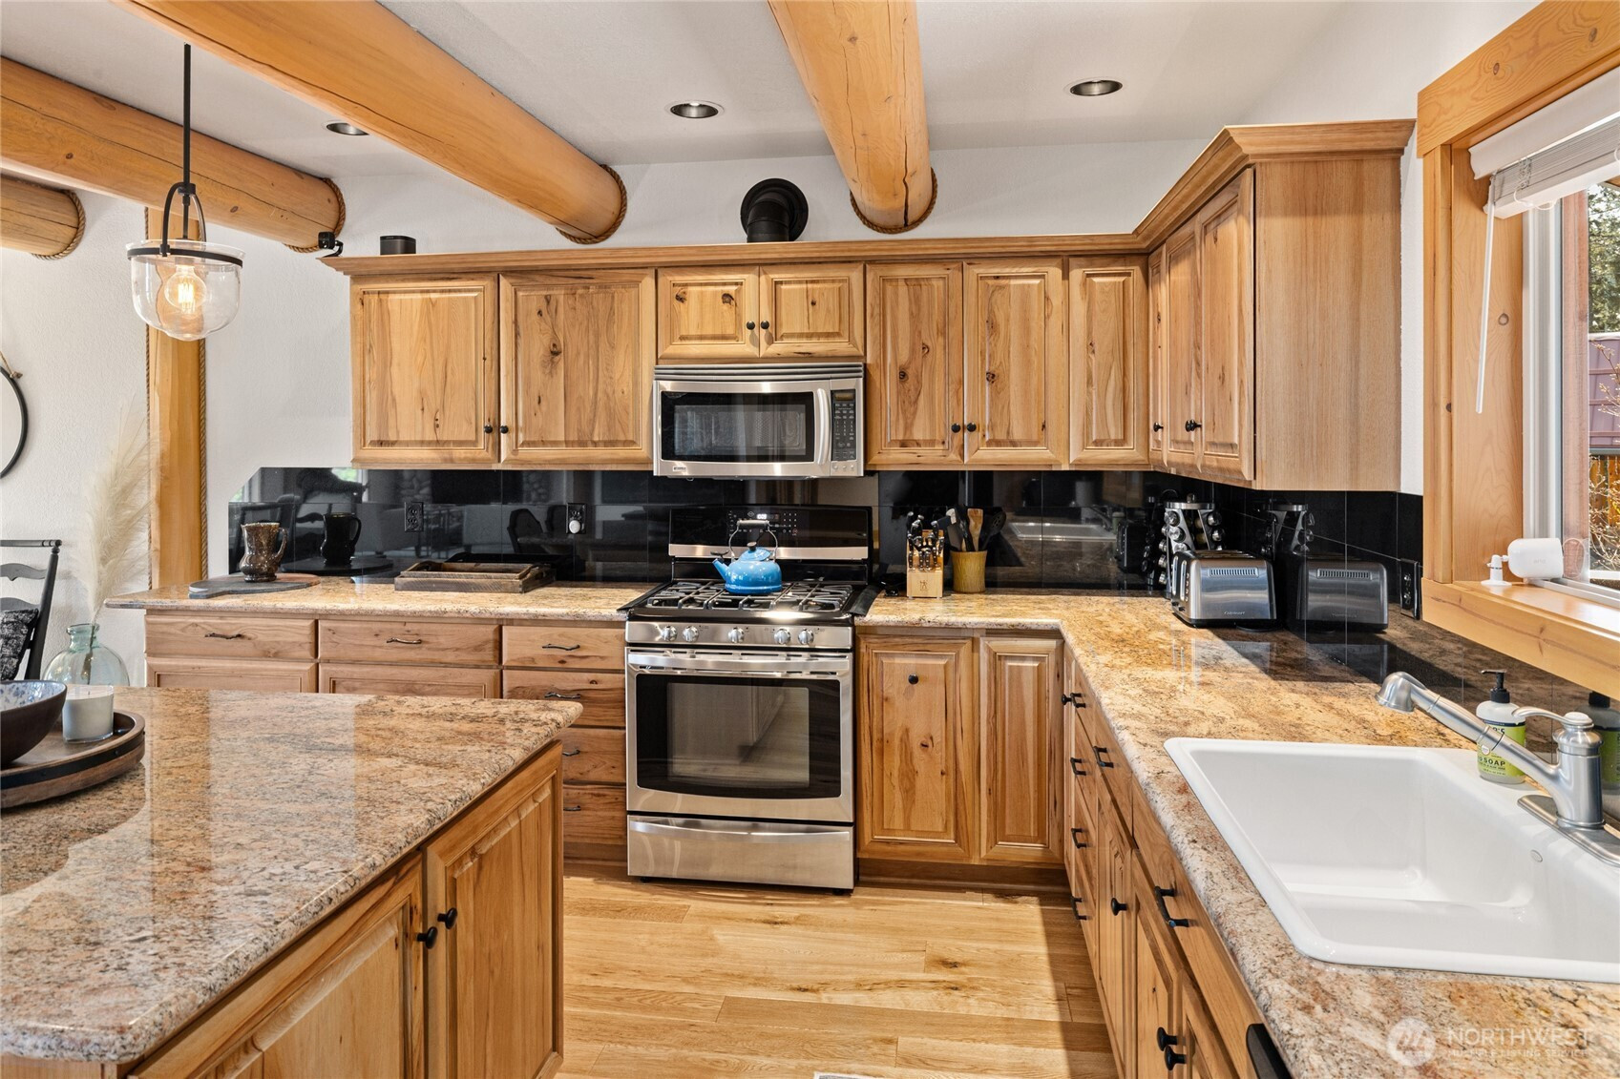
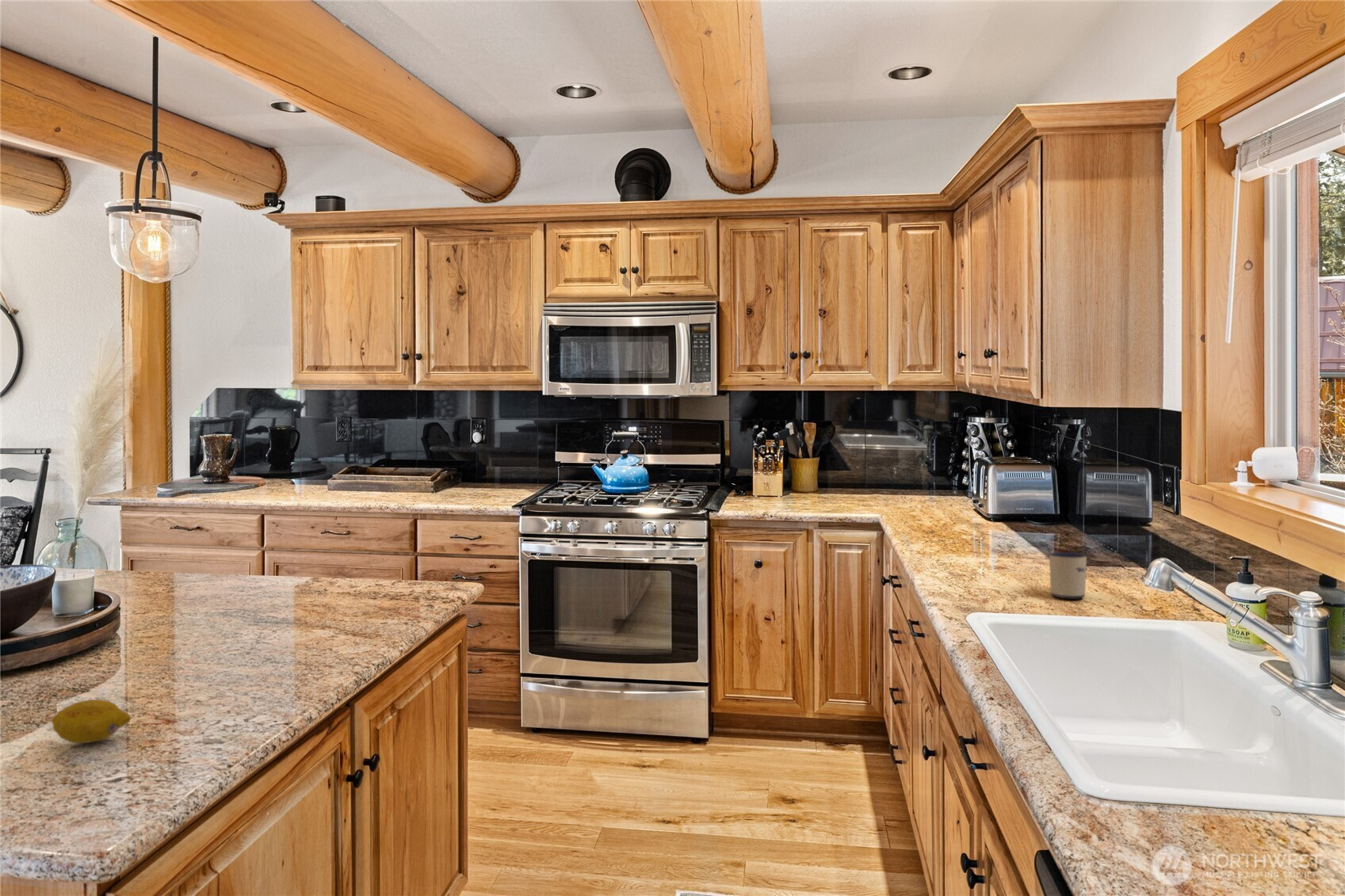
+ fruit [51,699,132,744]
+ mug [1049,551,1087,599]
